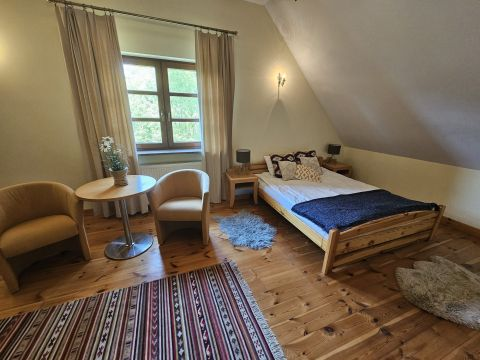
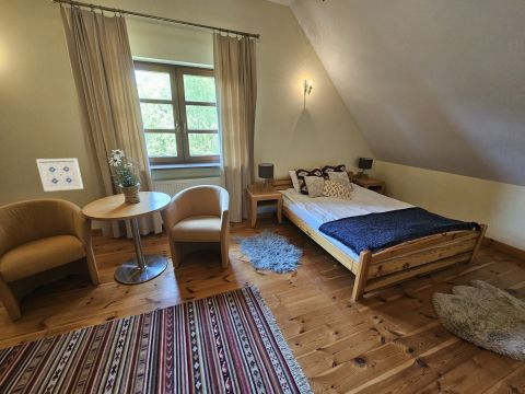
+ wall art [35,158,84,193]
